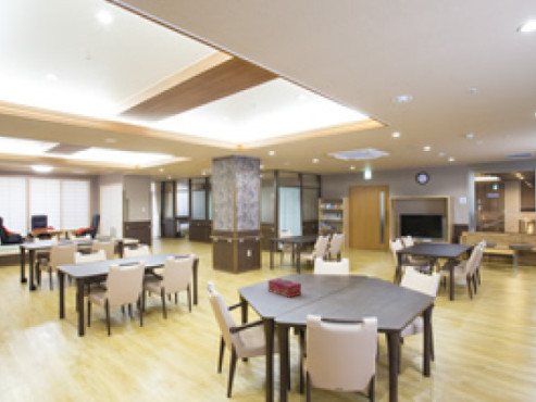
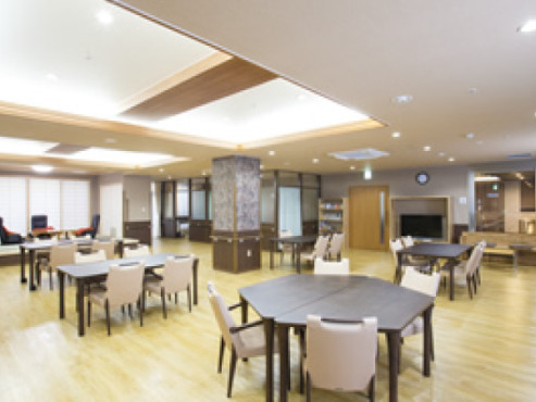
- tissue box [267,277,302,299]
